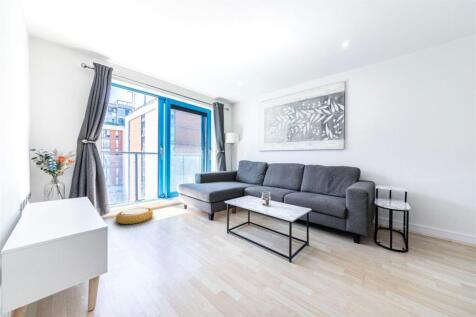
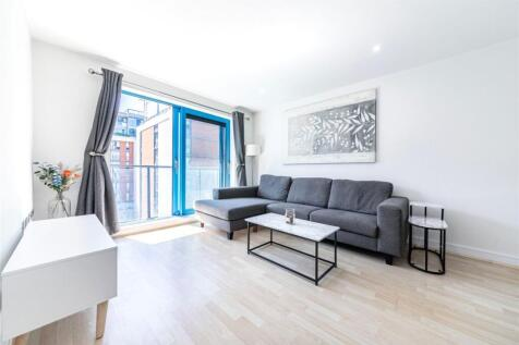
- woven basket [115,206,154,225]
